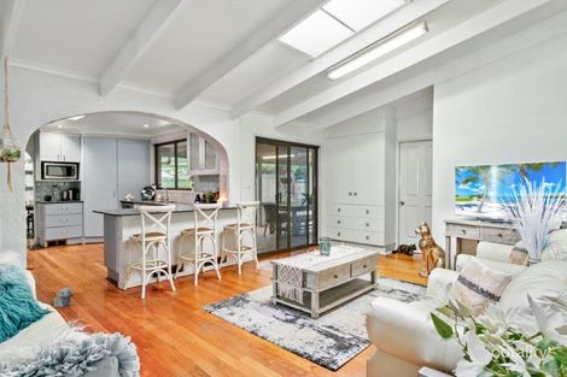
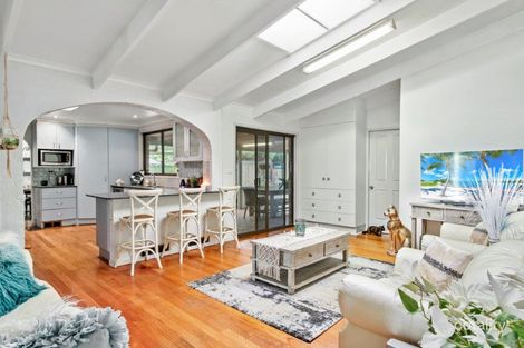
- plush toy [53,287,75,308]
